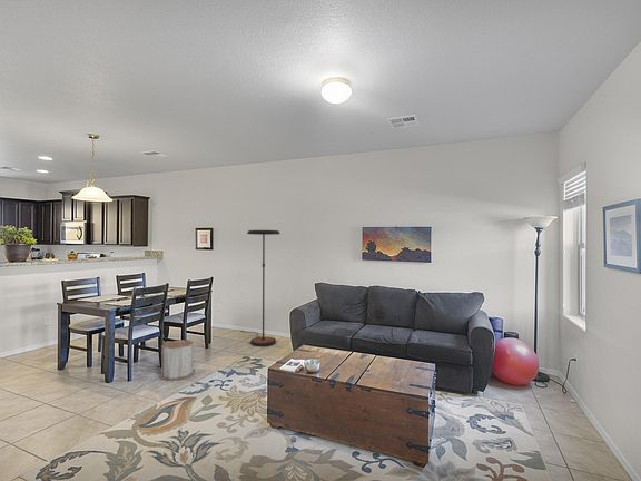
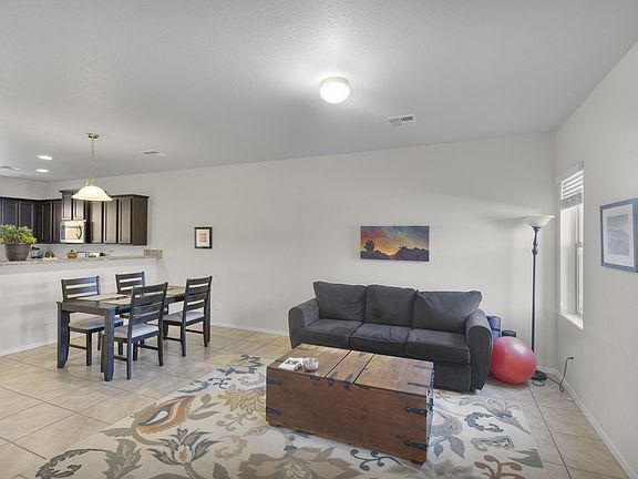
- storage basket [158,338,196,382]
- floor lamp [239,229,280,347]
